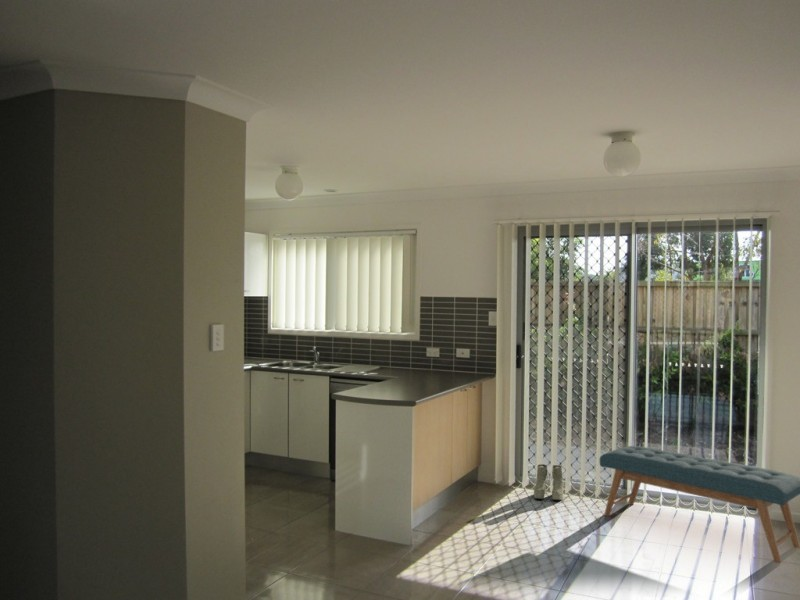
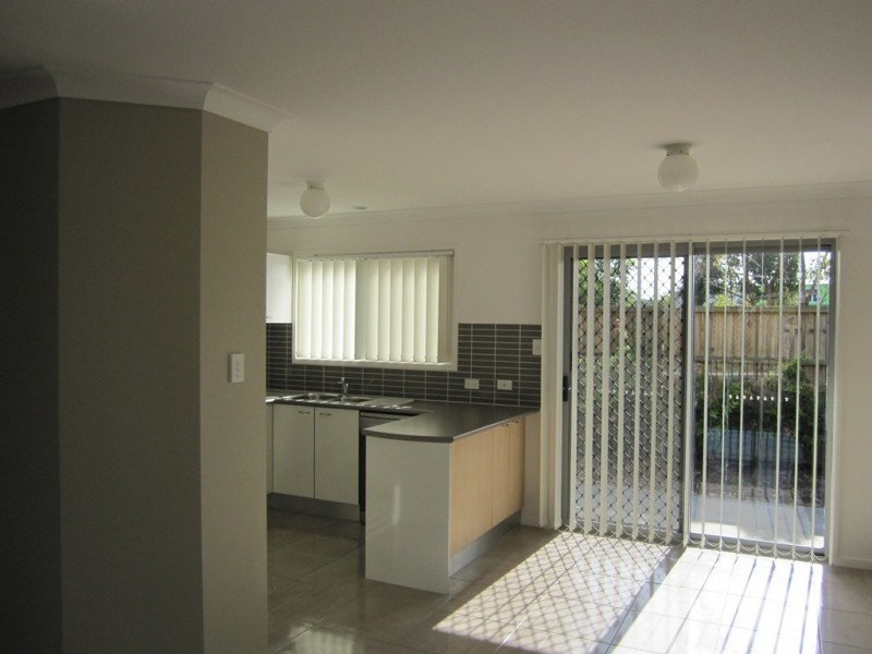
- bench [599,445,800,564]
- boots [533,463,565,501]
